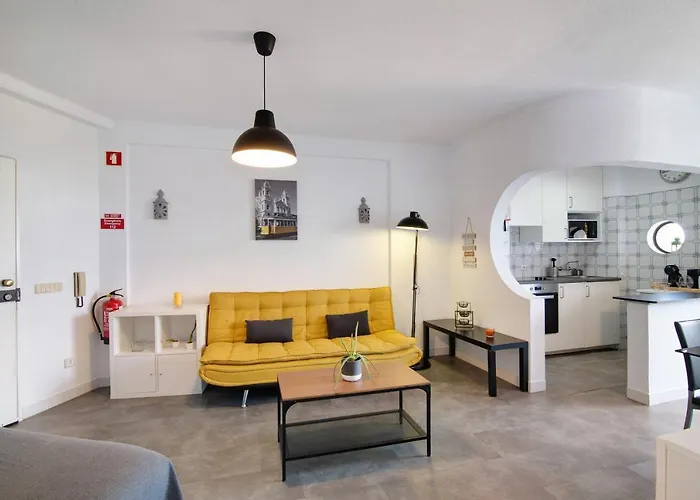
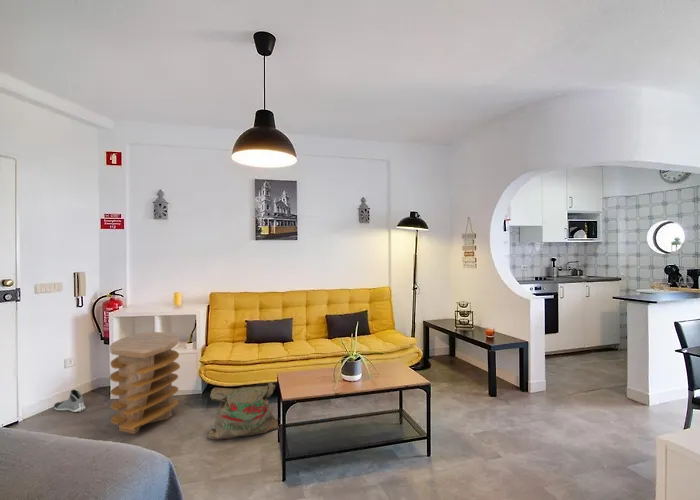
+ side table [109,330,181,435]
+ sneaker [53,389,87,413]
+ bag [206,381,280,441]
